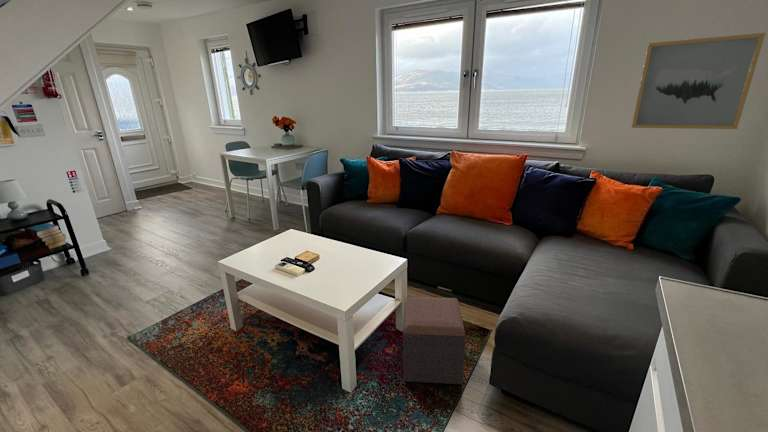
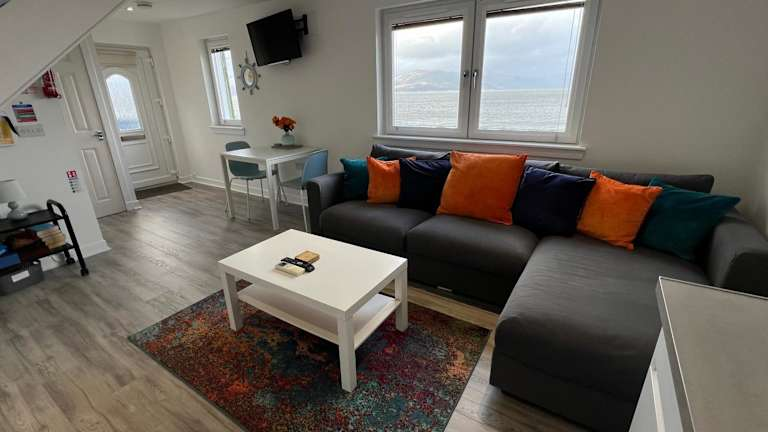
- wall art [631,32,767,130]
- footstool [402,296,467,385]
